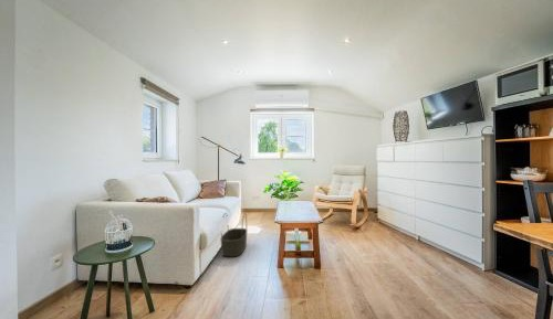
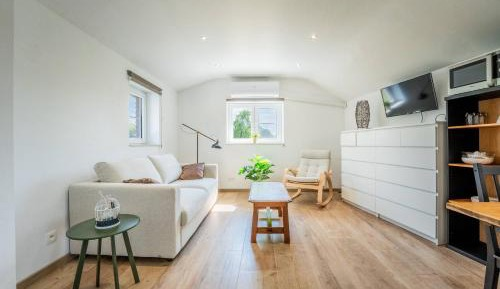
- basket [219,212,249,258]
